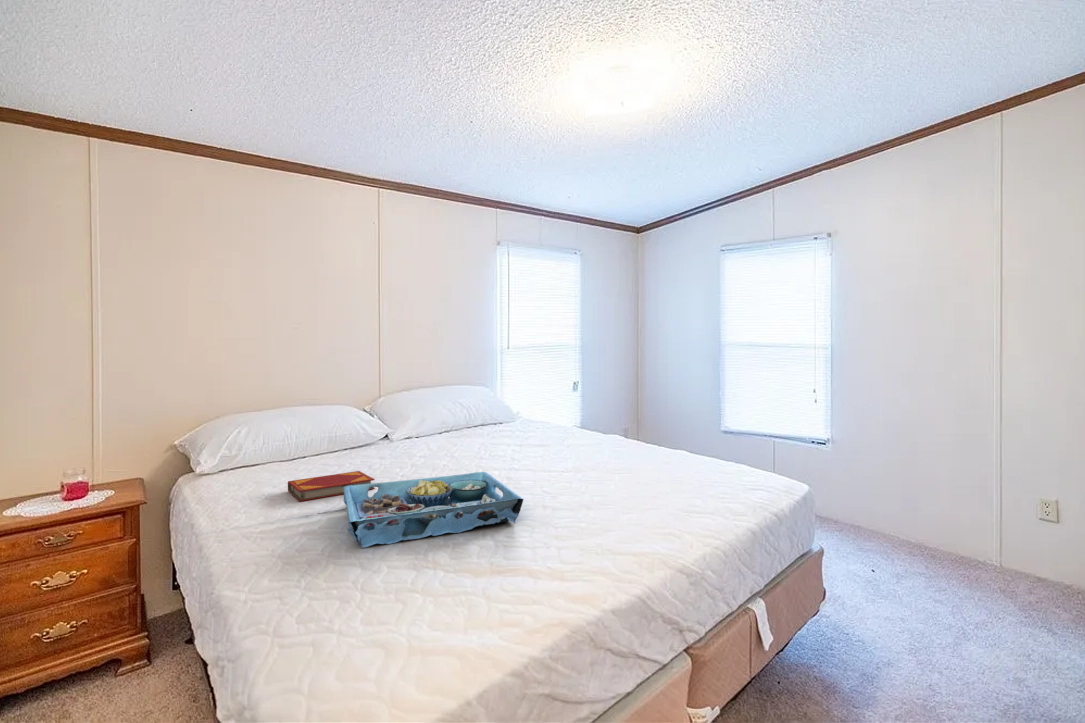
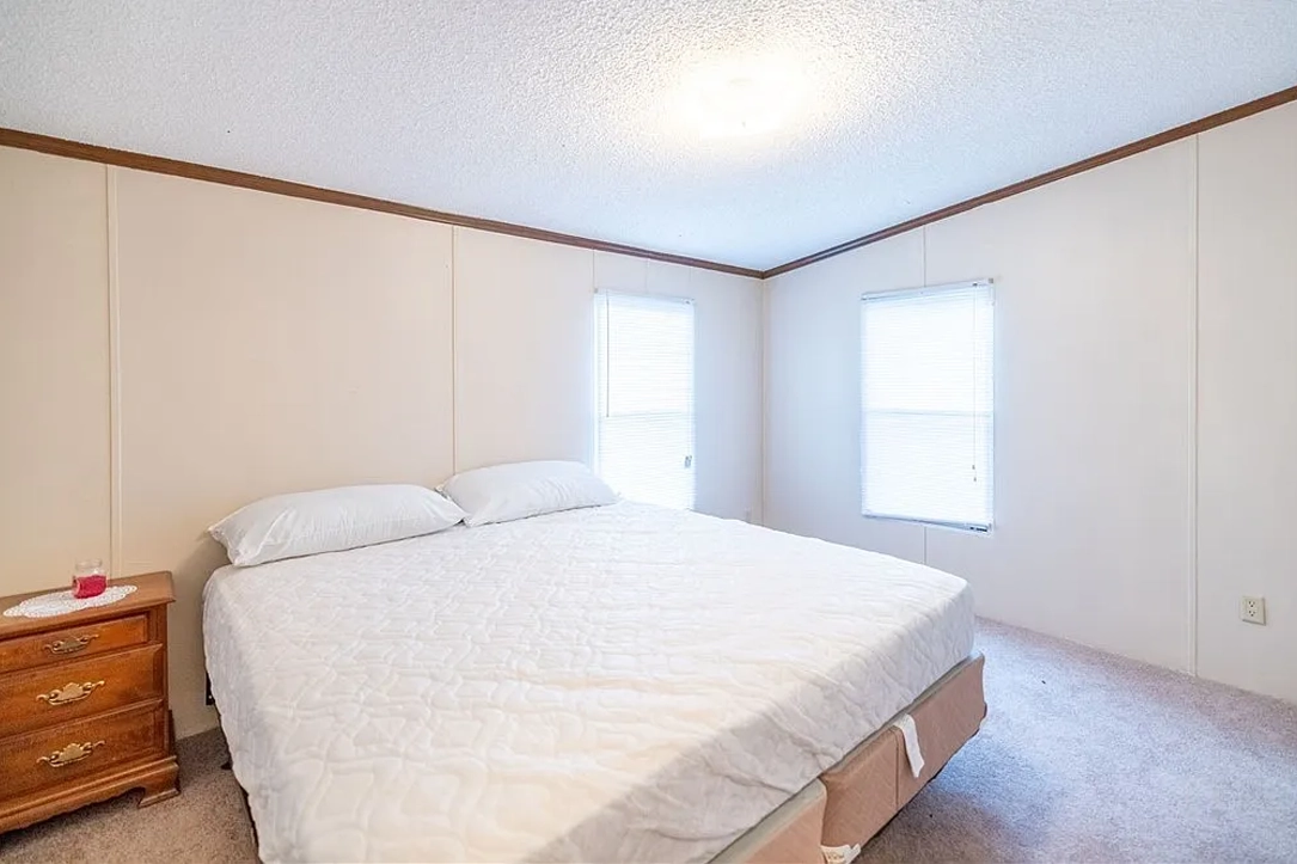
- serving tray [342,471,524,549]
- hardback book [287,470,376,502]
